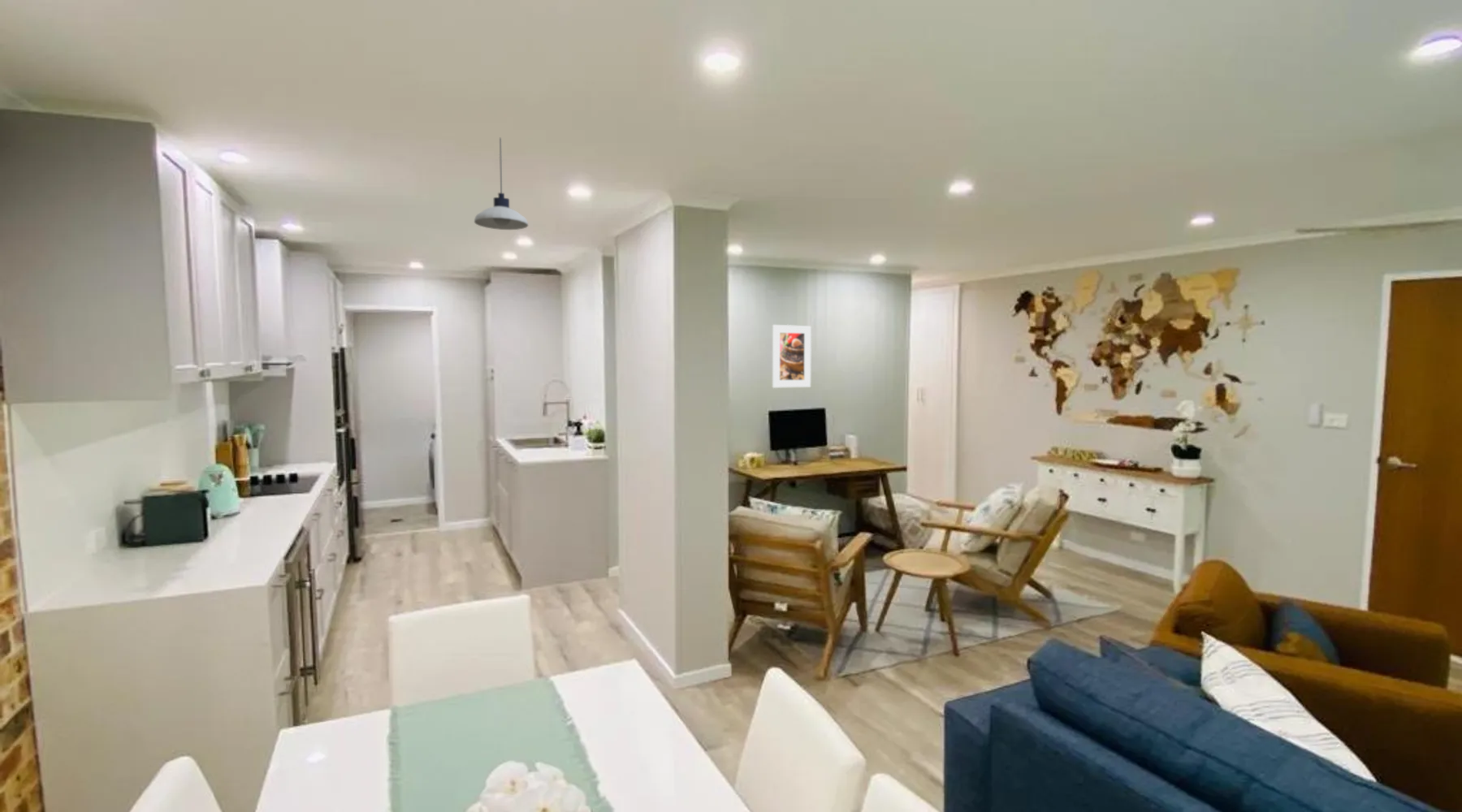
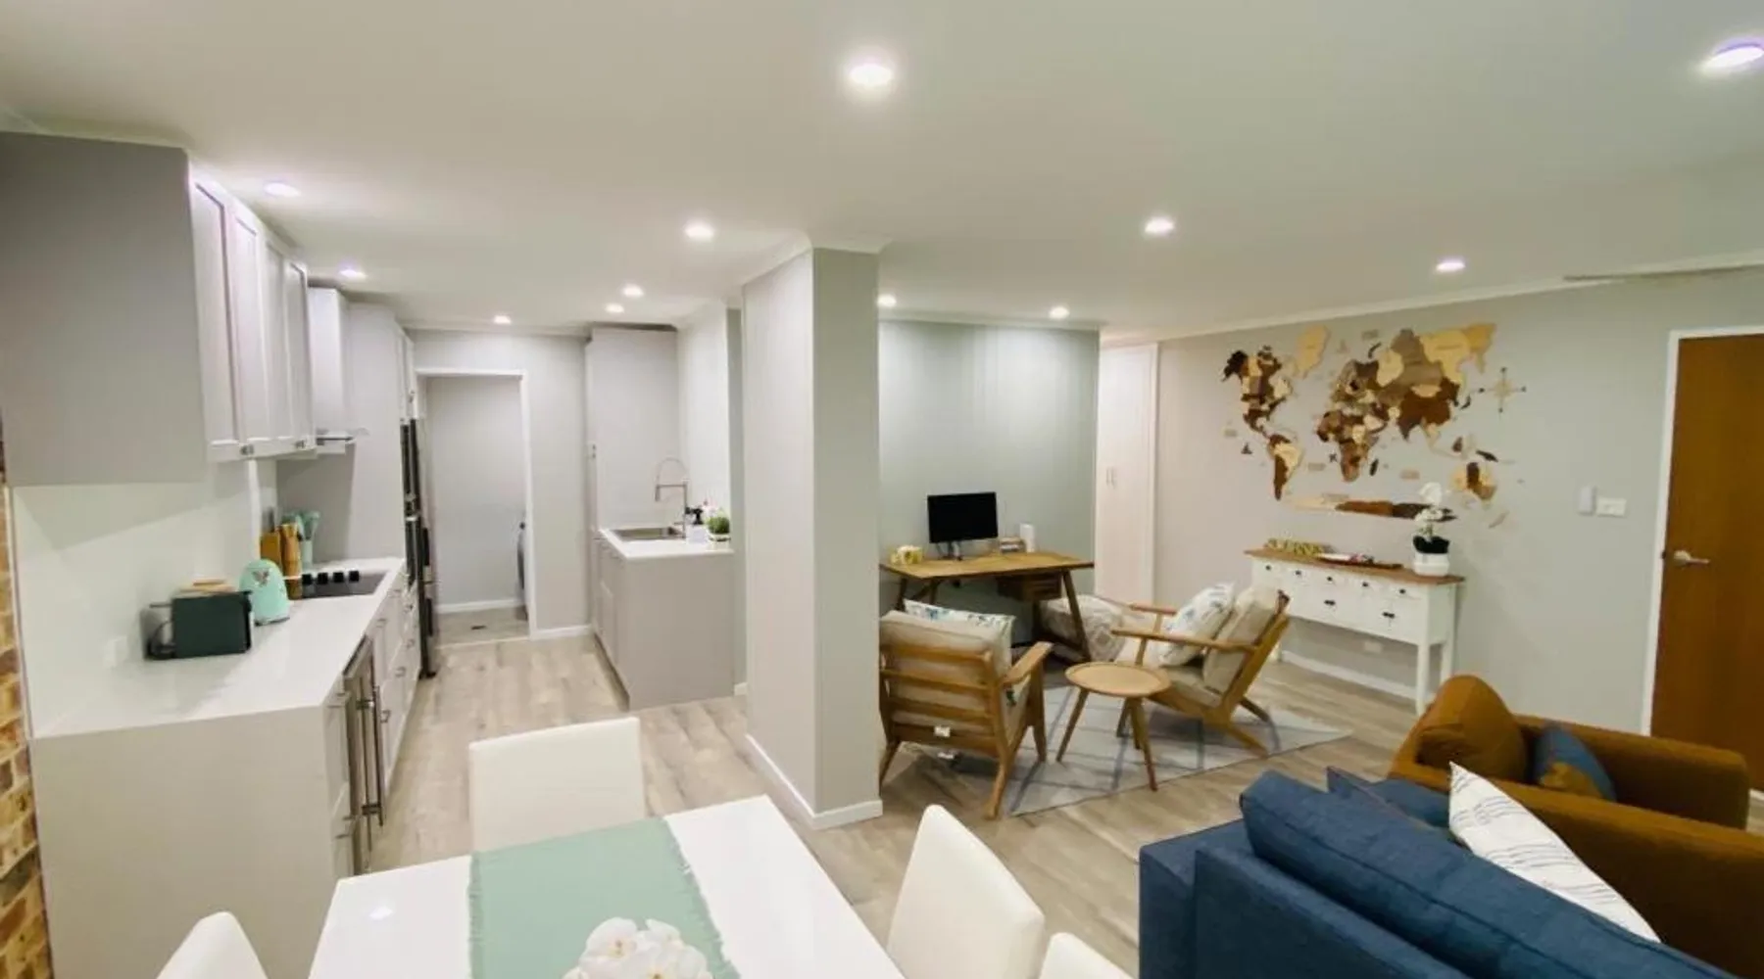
- pendant light [474,137,529,231]
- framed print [772,324,812,389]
